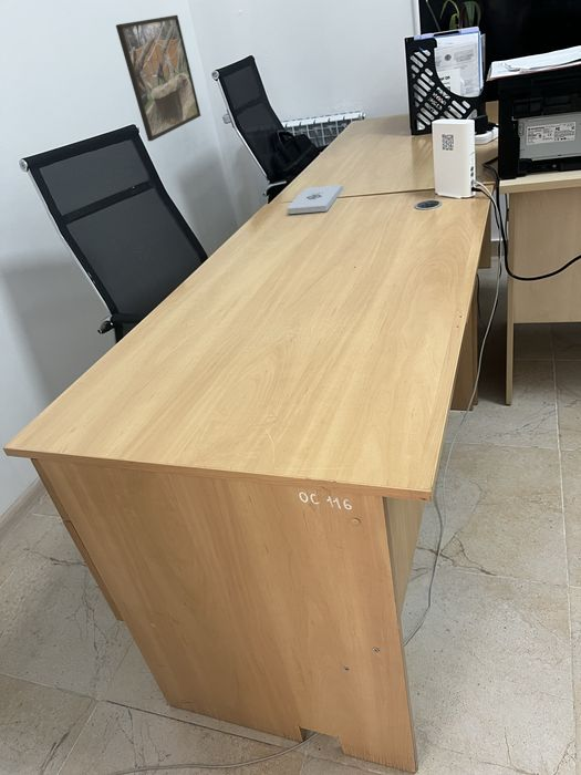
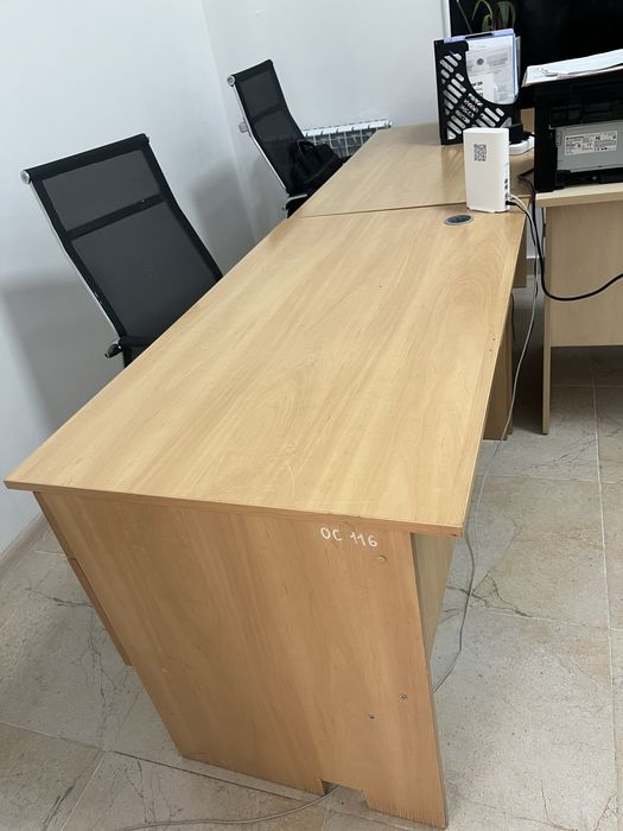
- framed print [115,14,201,142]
- notepad [287,184,344,215]
